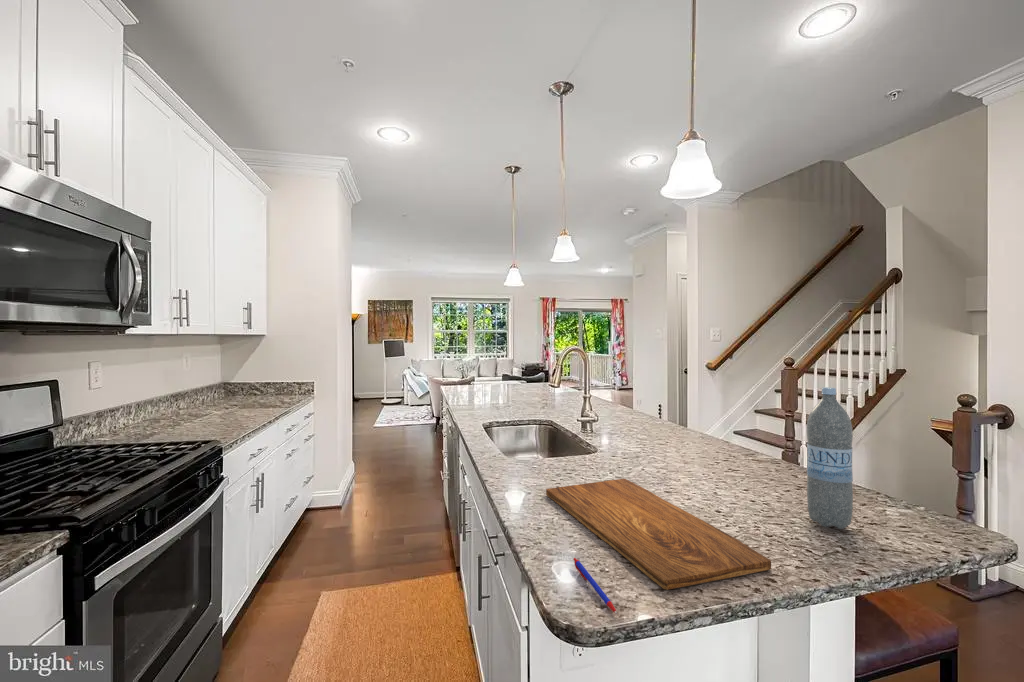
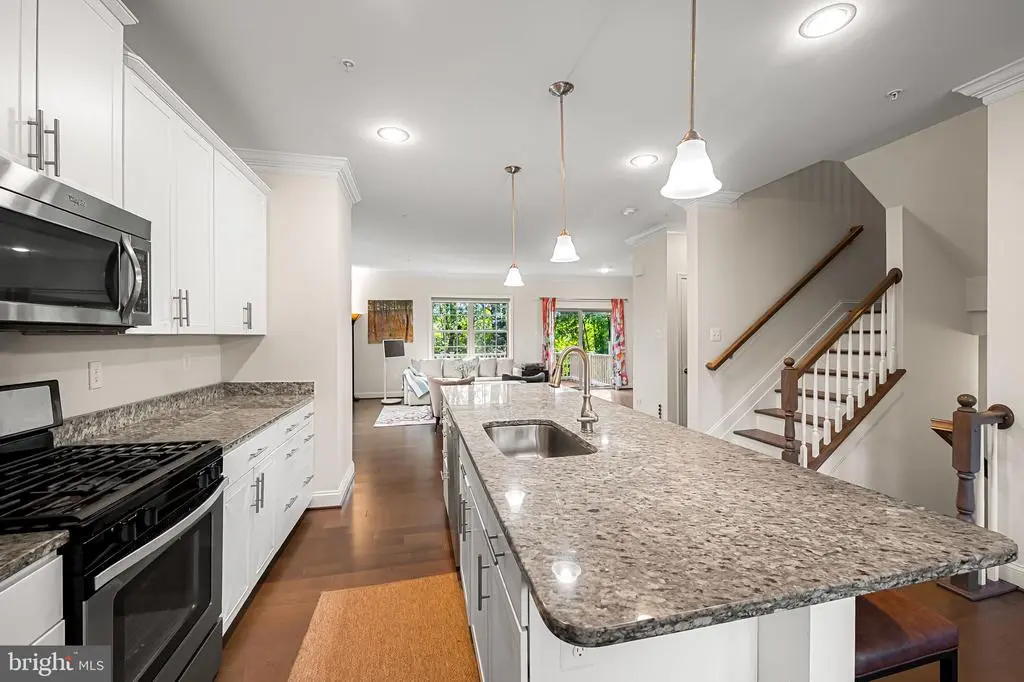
- cutting board [545,478,772,591]
- water bottle [806,386,854,530]
- pen [573,557,618,614]
